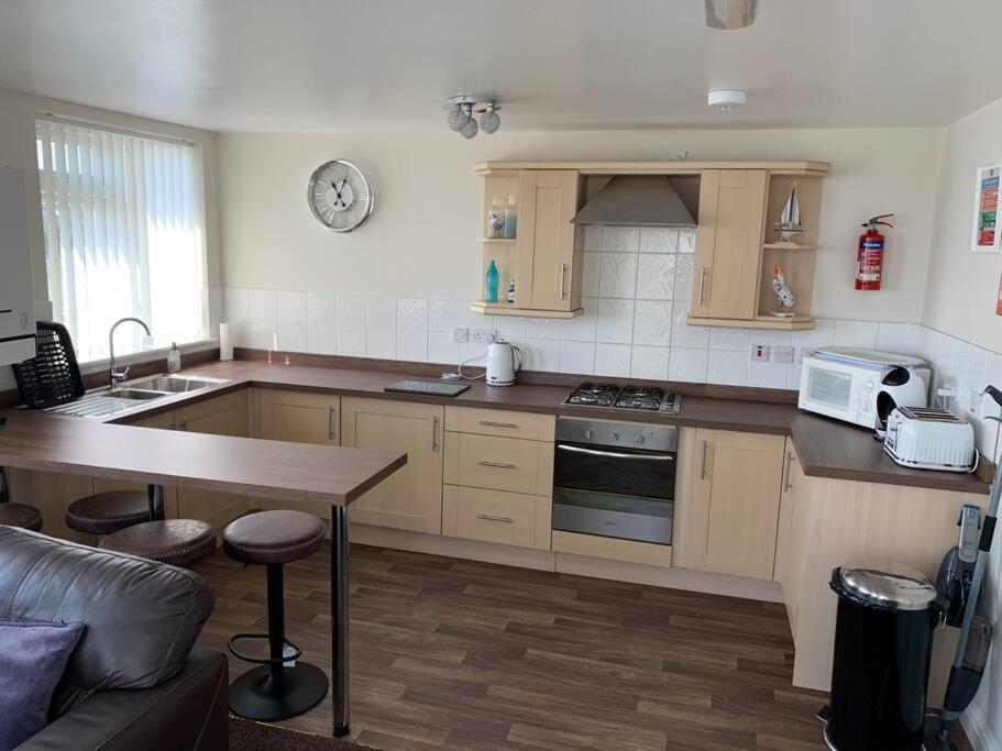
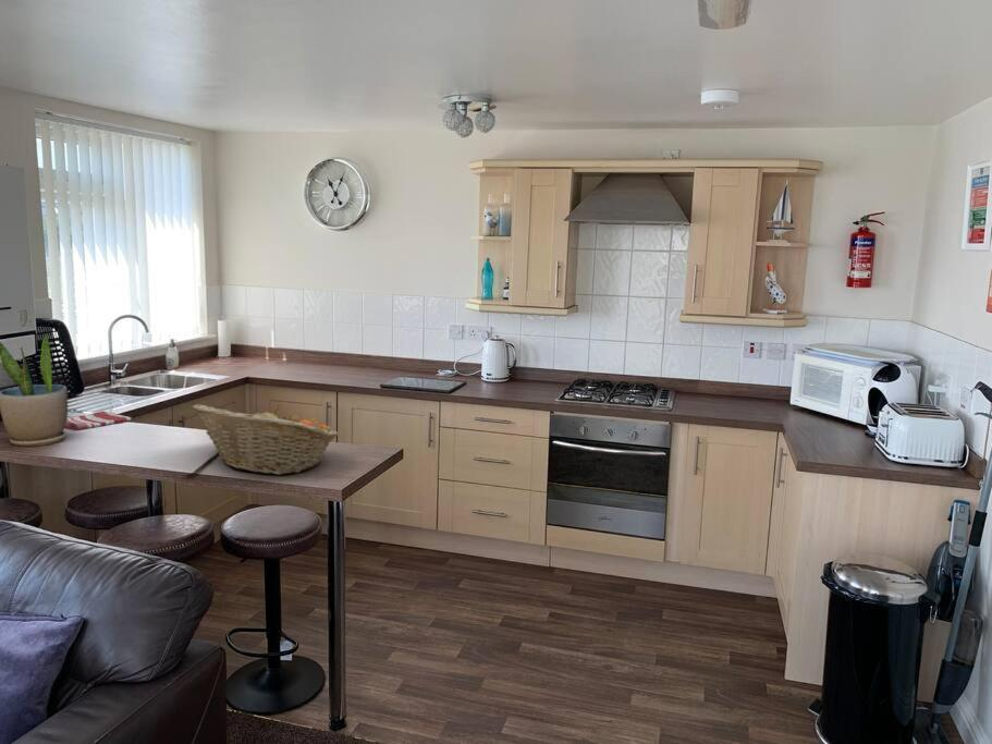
+ fruit basket [191,403,339,476]
+ potted plant [0,333,69,448]
+ dish towel [64,410,134,431]
